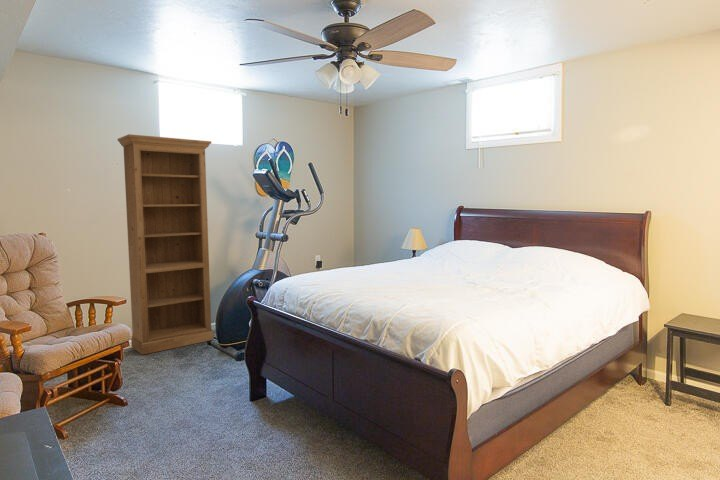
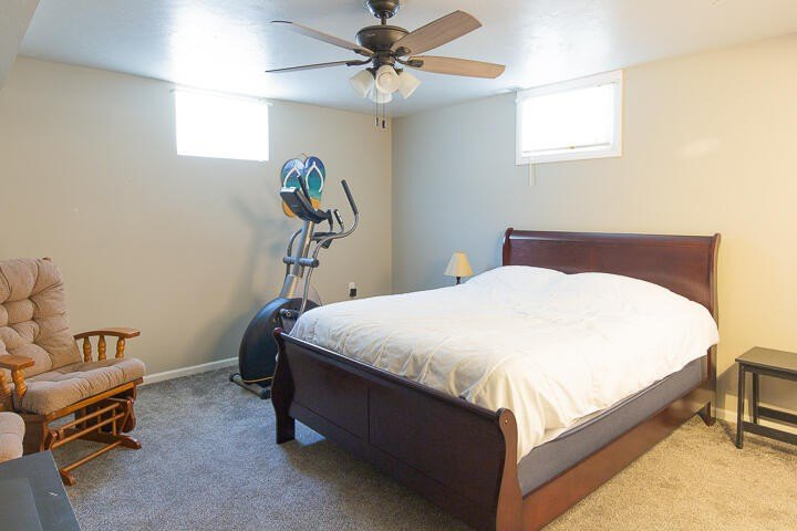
- bookshelf [117,133,215,356]
